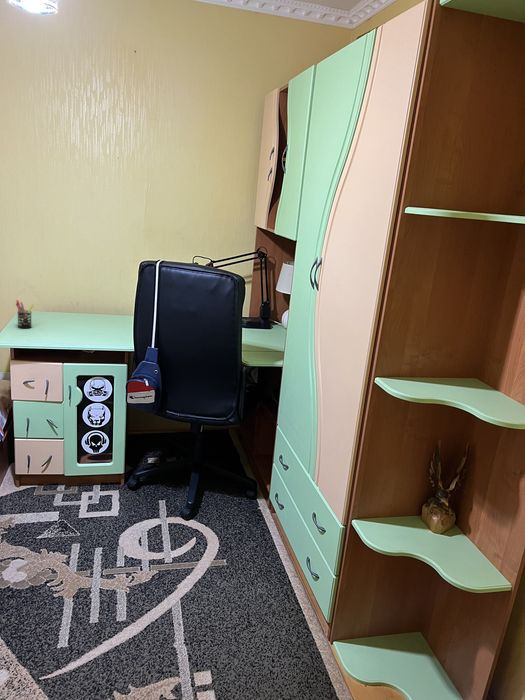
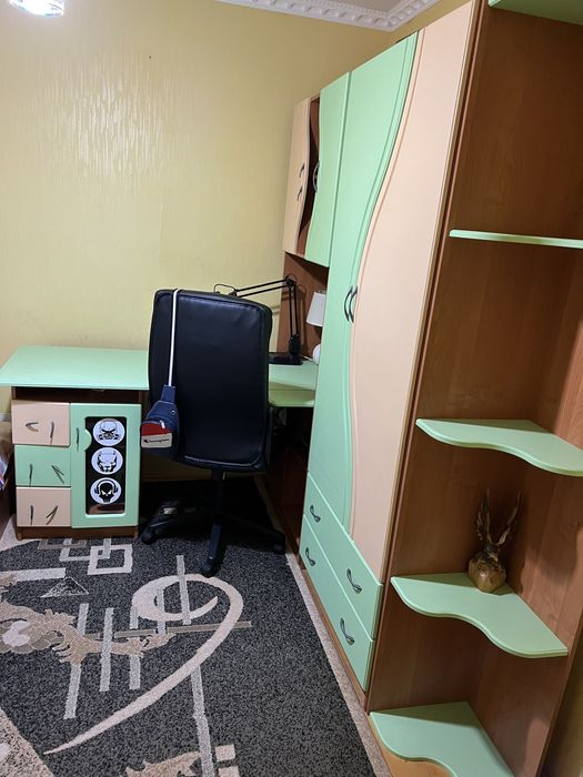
- pen holder [15,299,35,329]
